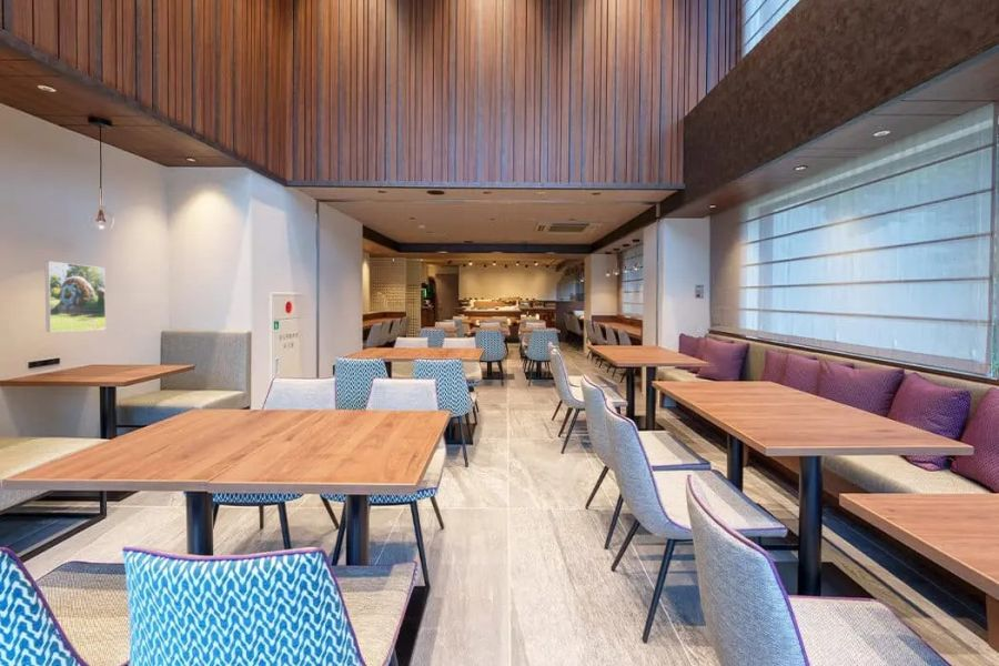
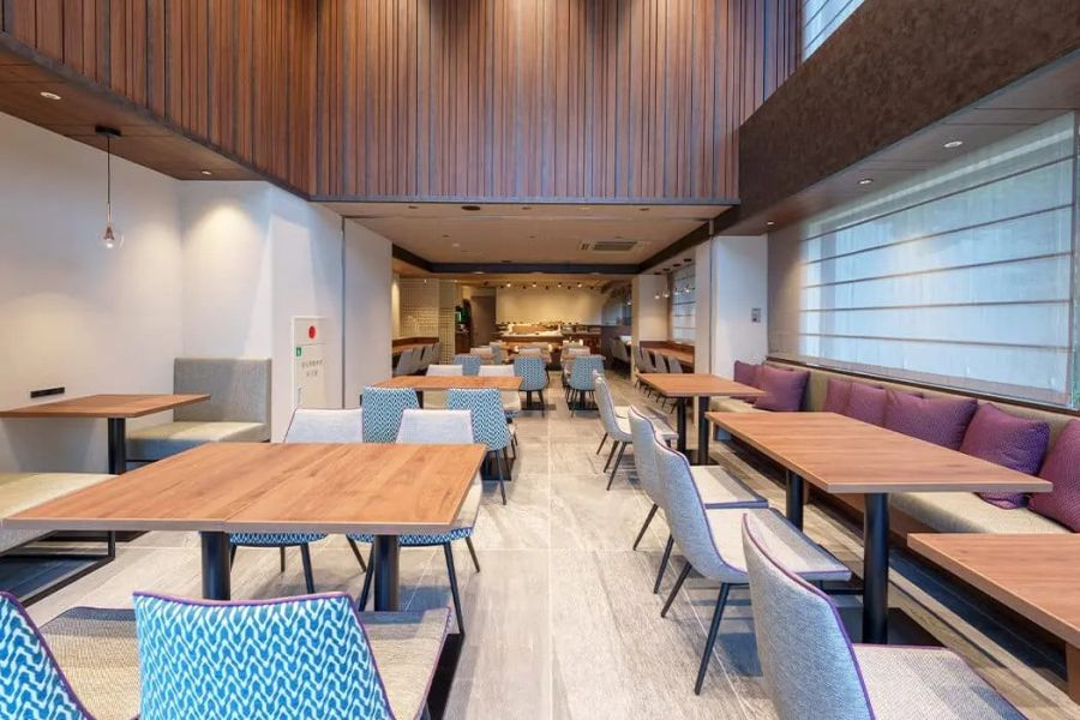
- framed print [43,260,107,333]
